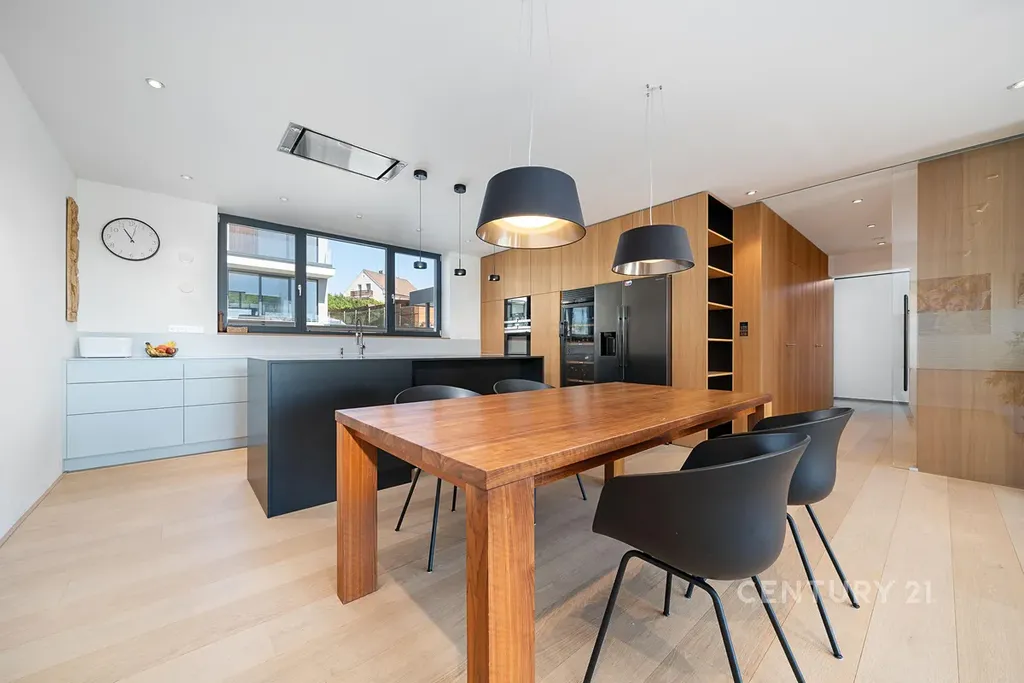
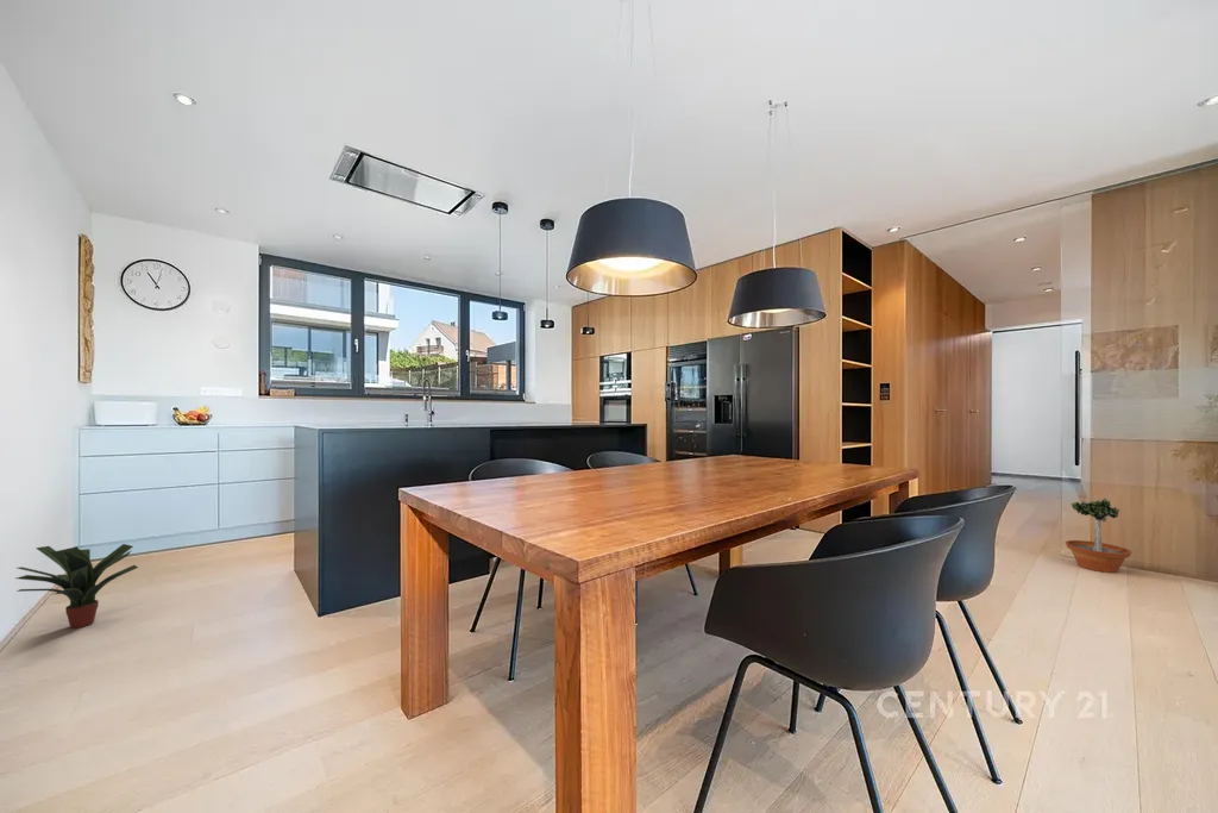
+ potted tree [1065,492,1132,574]
+ potted plant [15,543,139,630]
